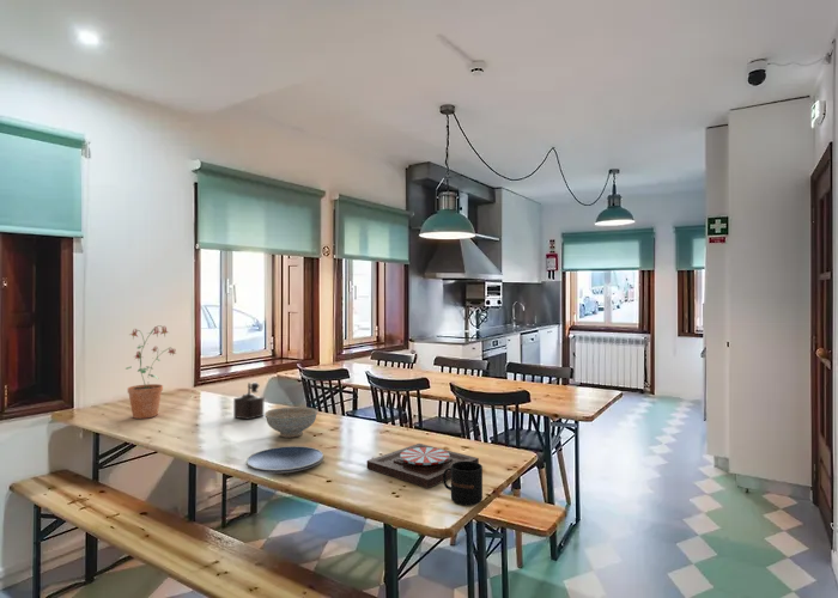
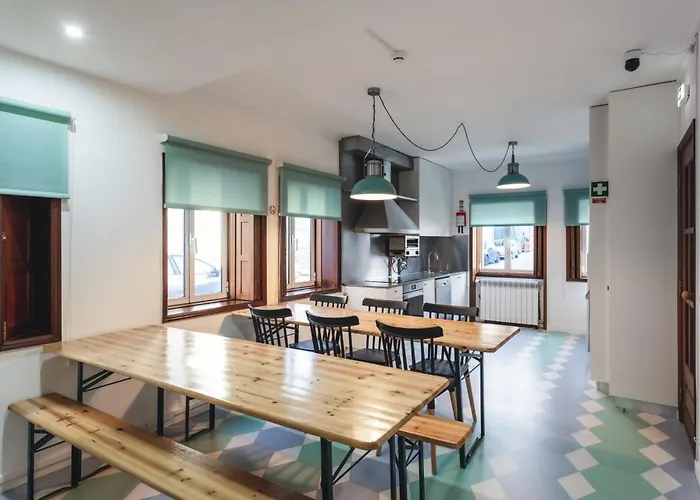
- pepper mill [232,382,265,421]
- plate [244,445,324,475]
- mug [442,462,484,507]
- potted plant [126,324,176,420]
- plate [366,443,480,489]
- decorative bowl [263,405,318,439]
